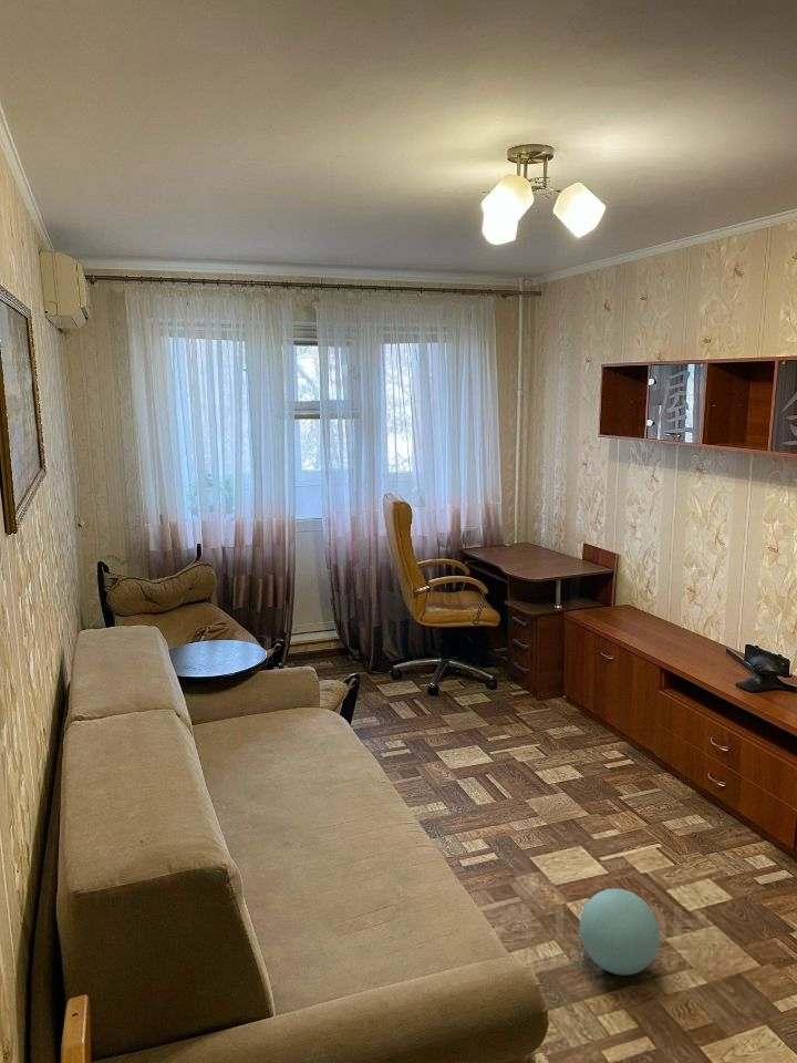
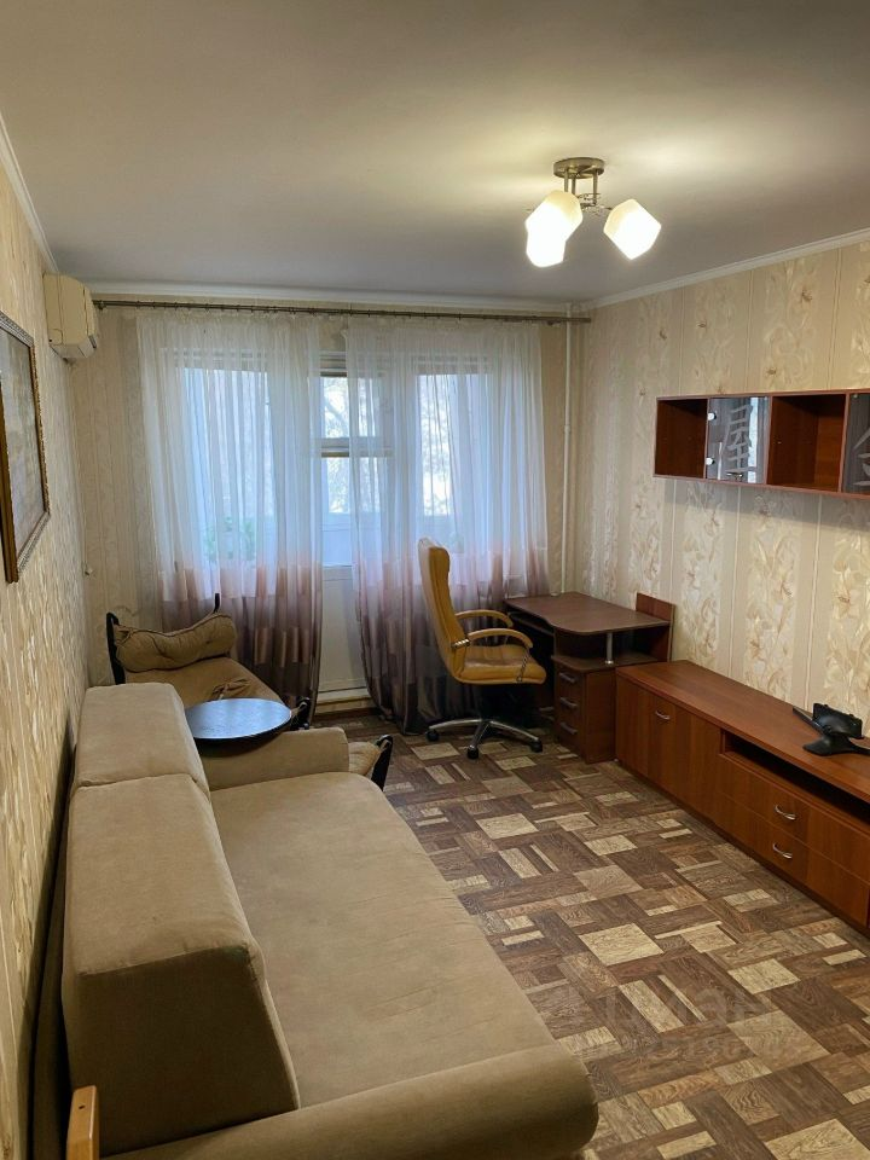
- ball [579,888,661,977]
